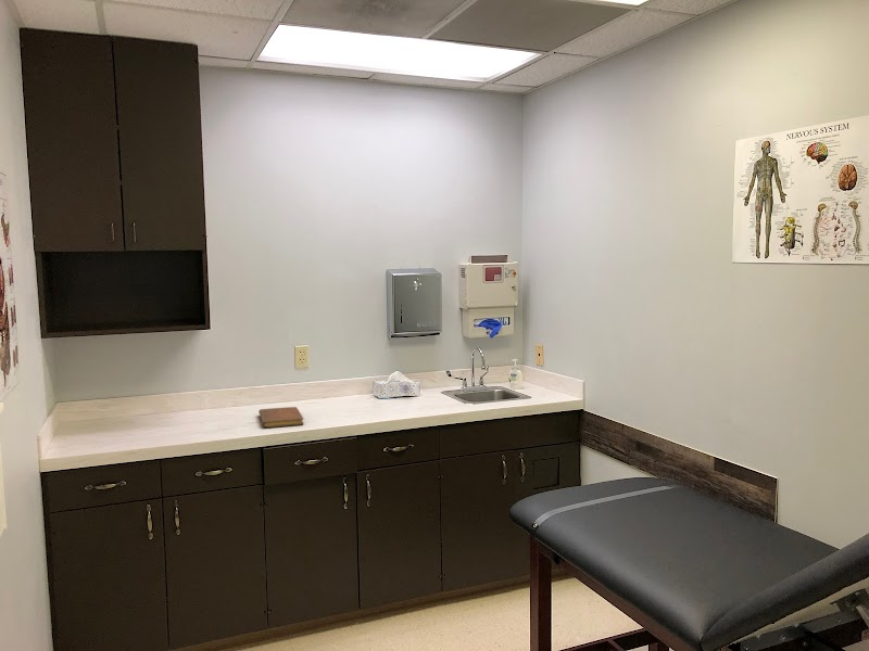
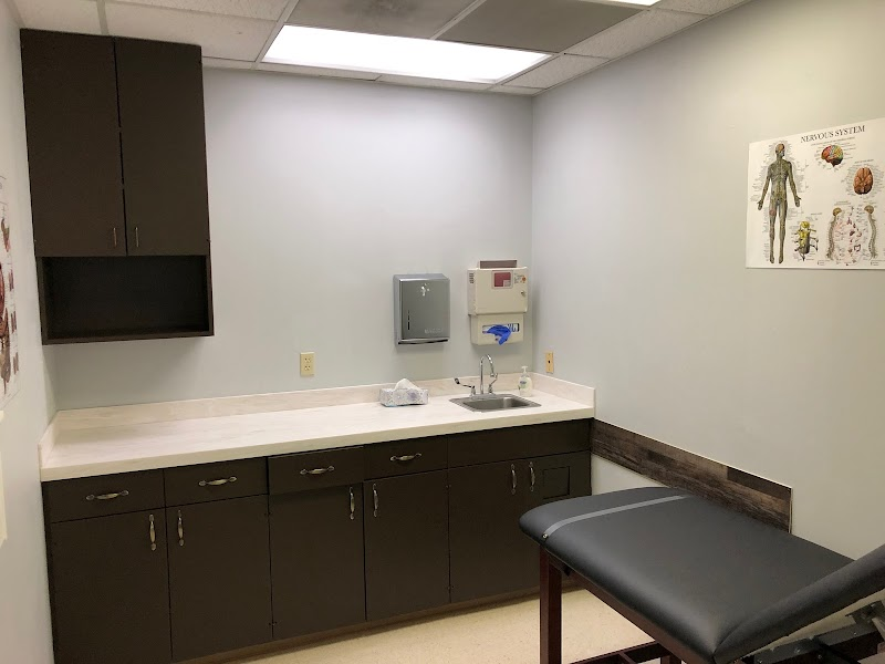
- notebook [257,406,305,429]
